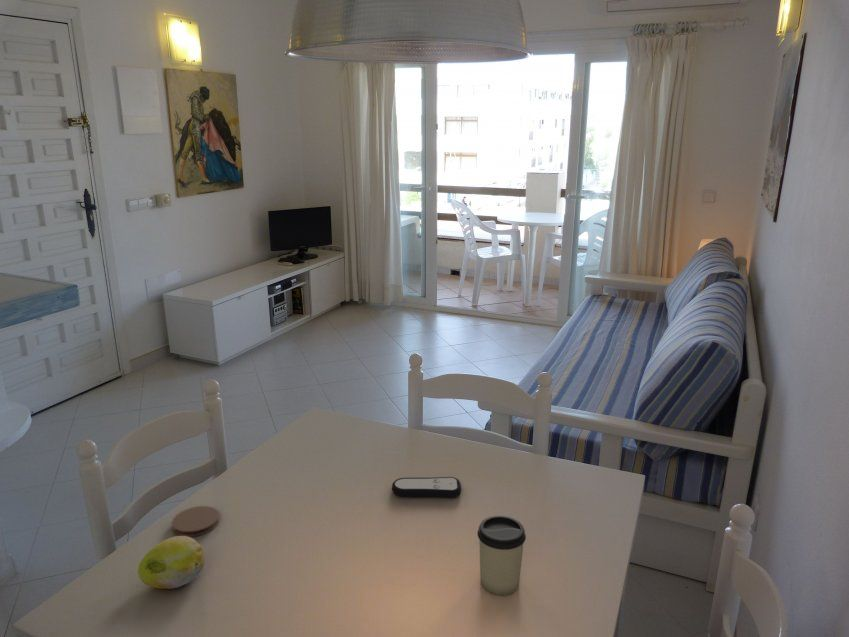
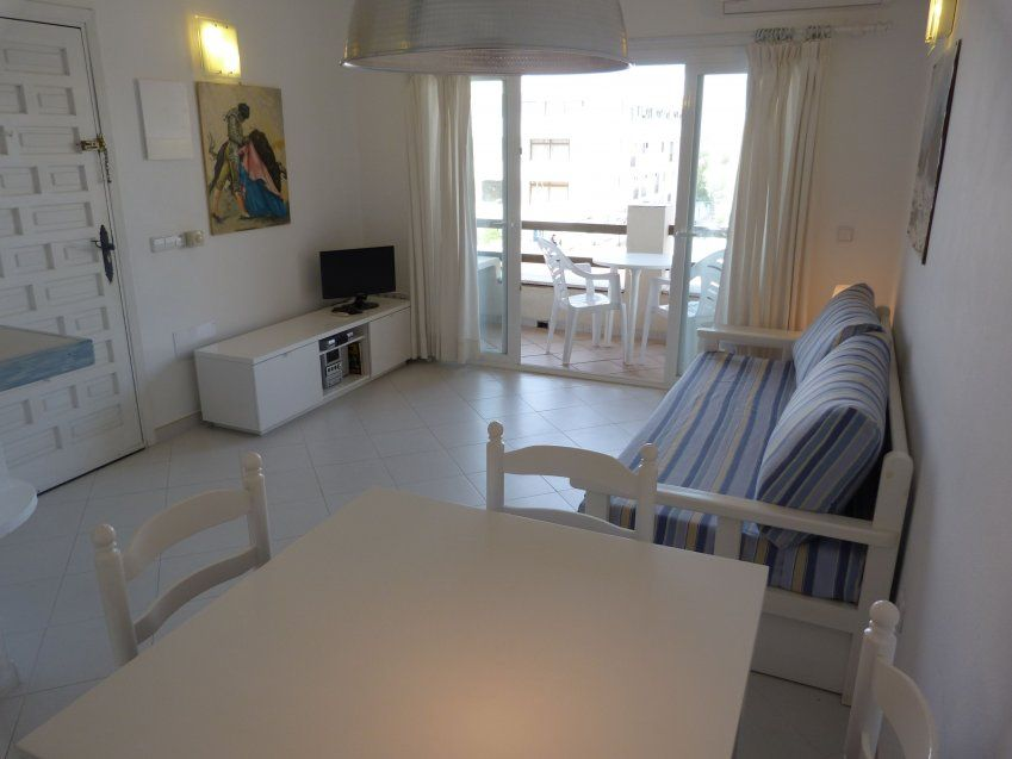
- cup [476,515,527,596]
- remote control [391,476,462,499]
- coaster [171,505,220,538]
- fruit [137,535,206,590]
